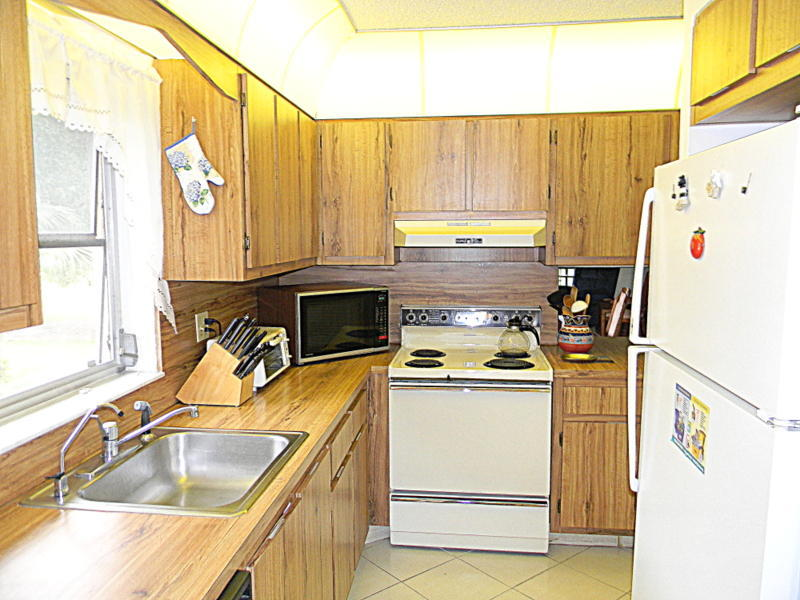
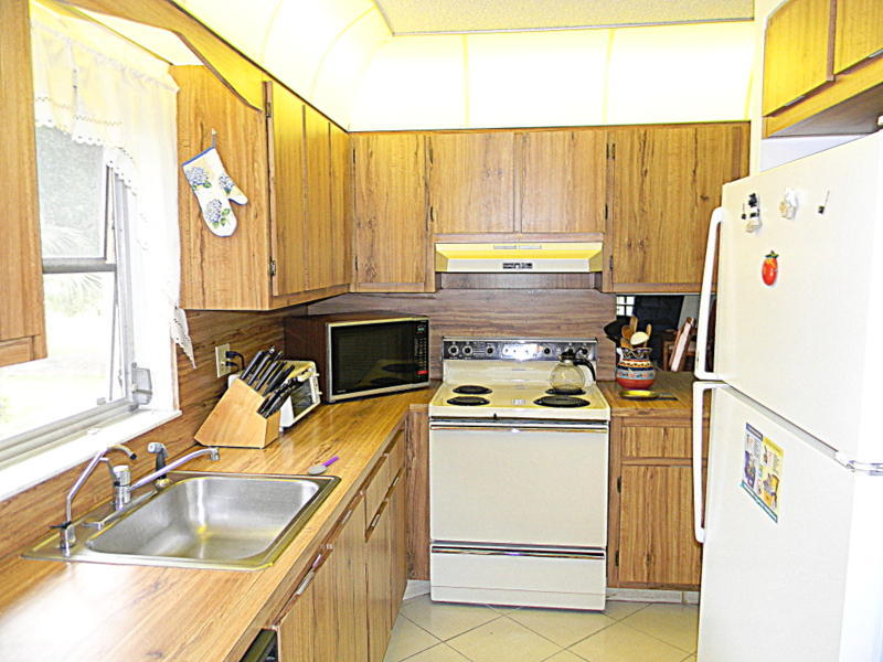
+ spoon [307,456,340,476]
